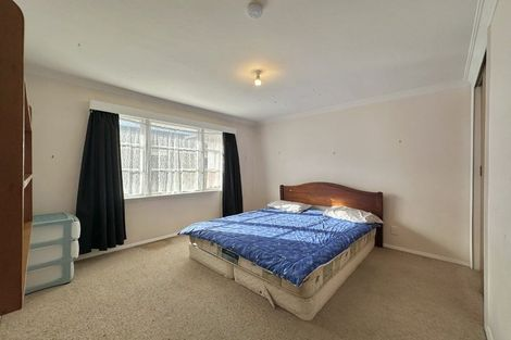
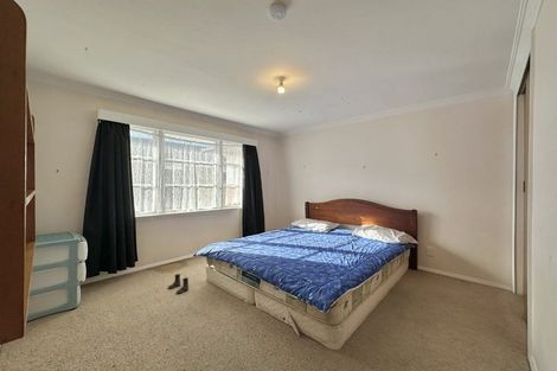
+ boots [167,273,190,294]
